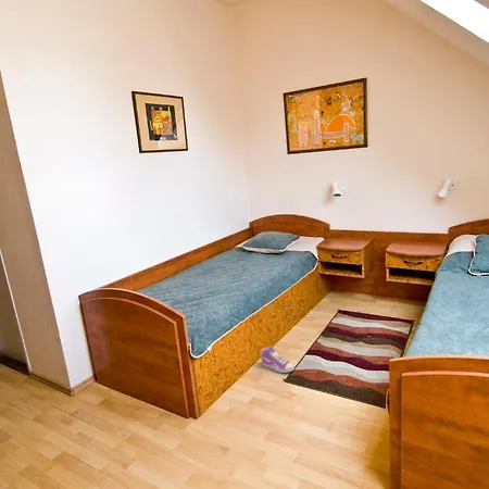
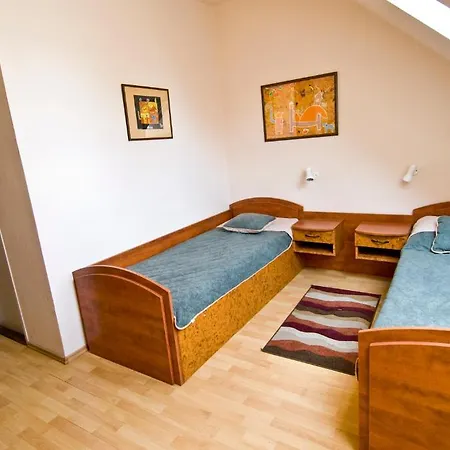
- sneaker [261,346,296,374]
